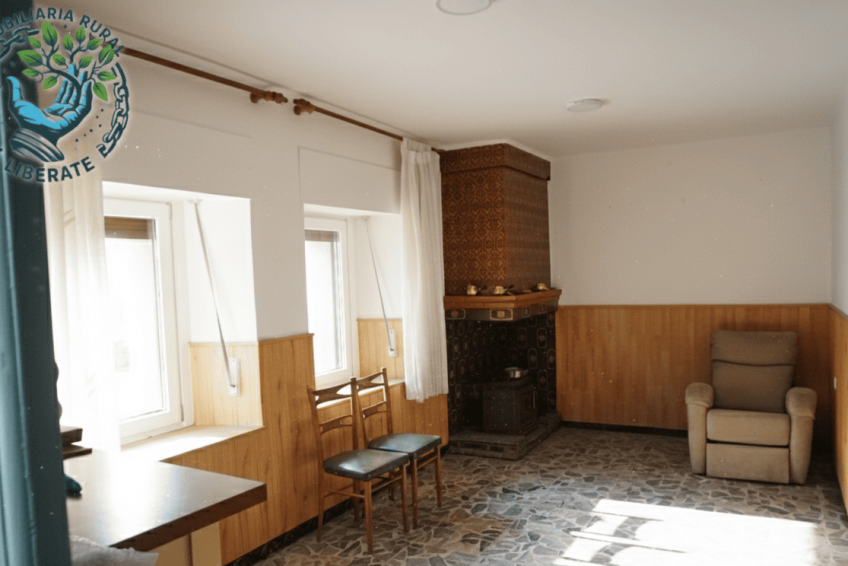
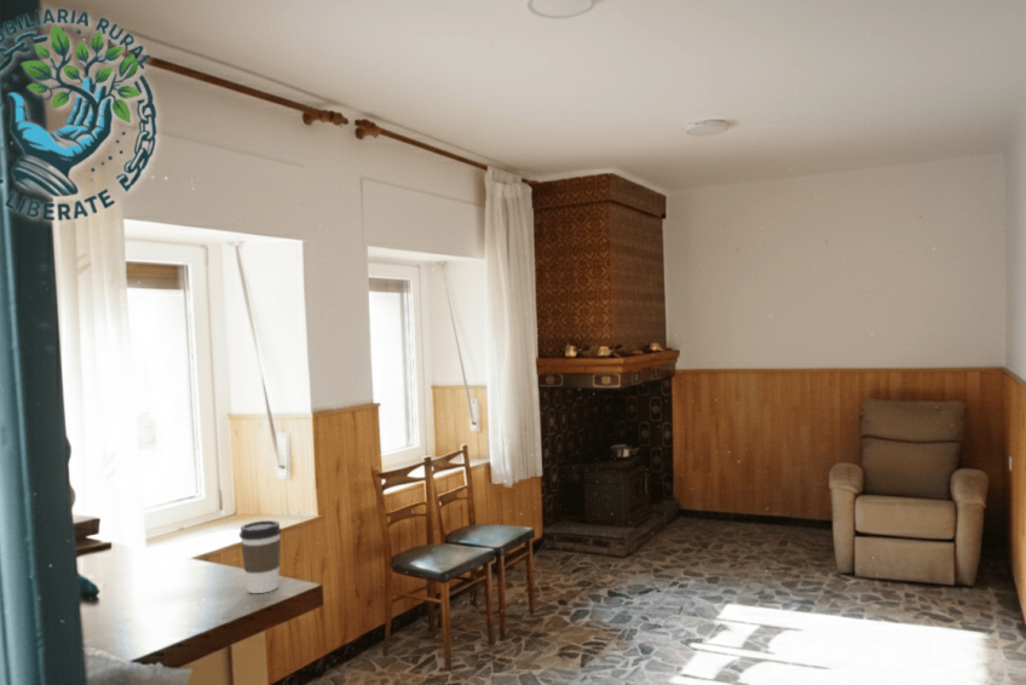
+ coffee cup [238,519,283,594]
